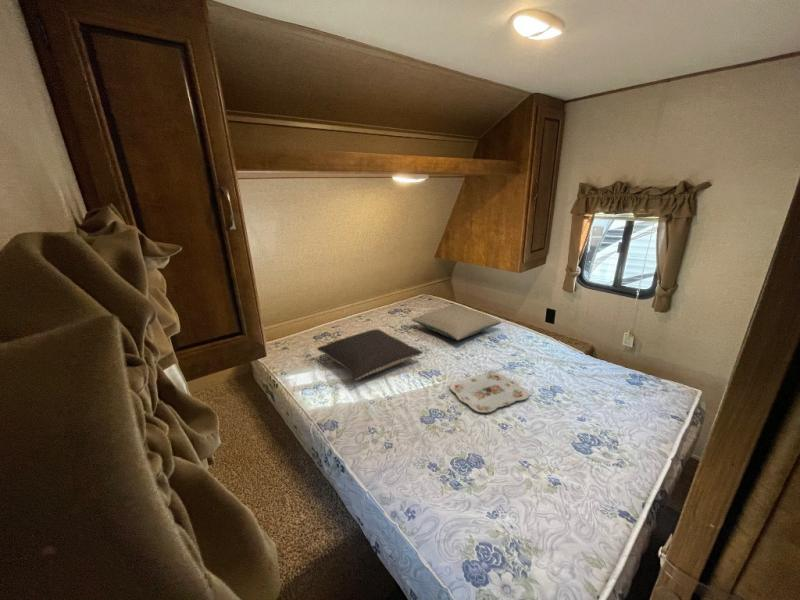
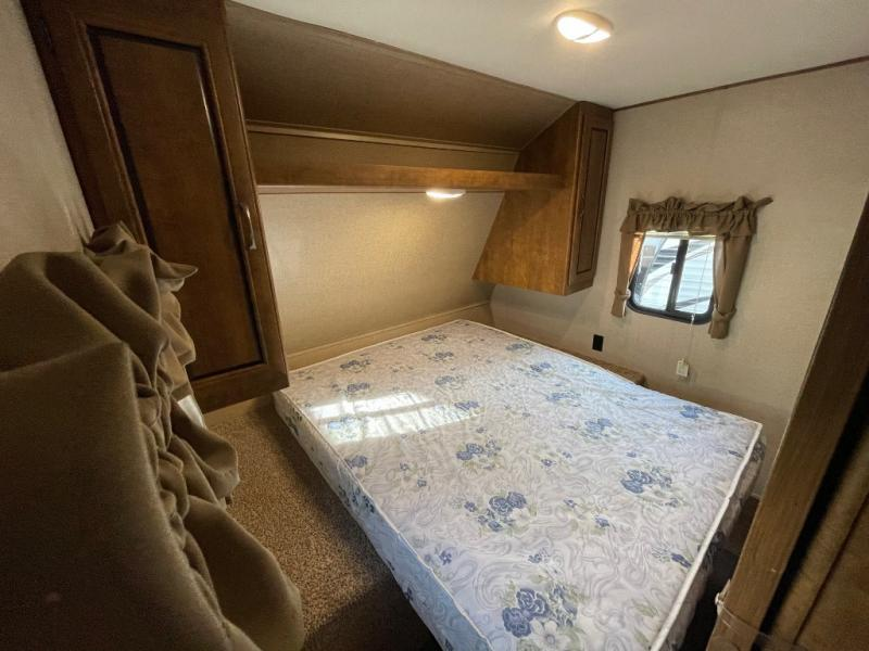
- pillow [316,328,423,381]
- pillow [410,304,503,342]
- serving tray [449,371,530,414]
